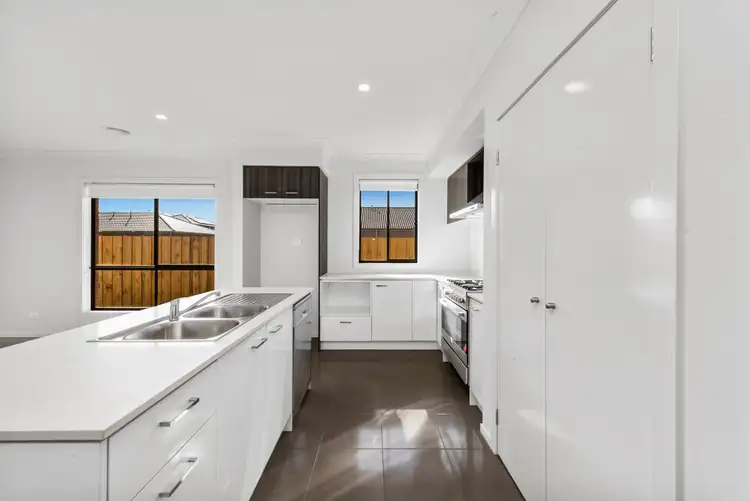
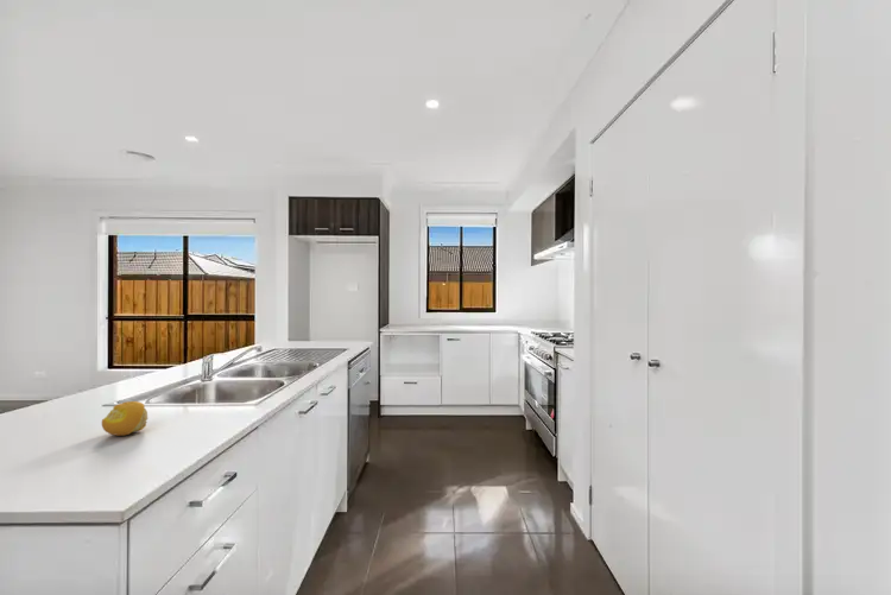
+ fruit [101,400,148,437]
